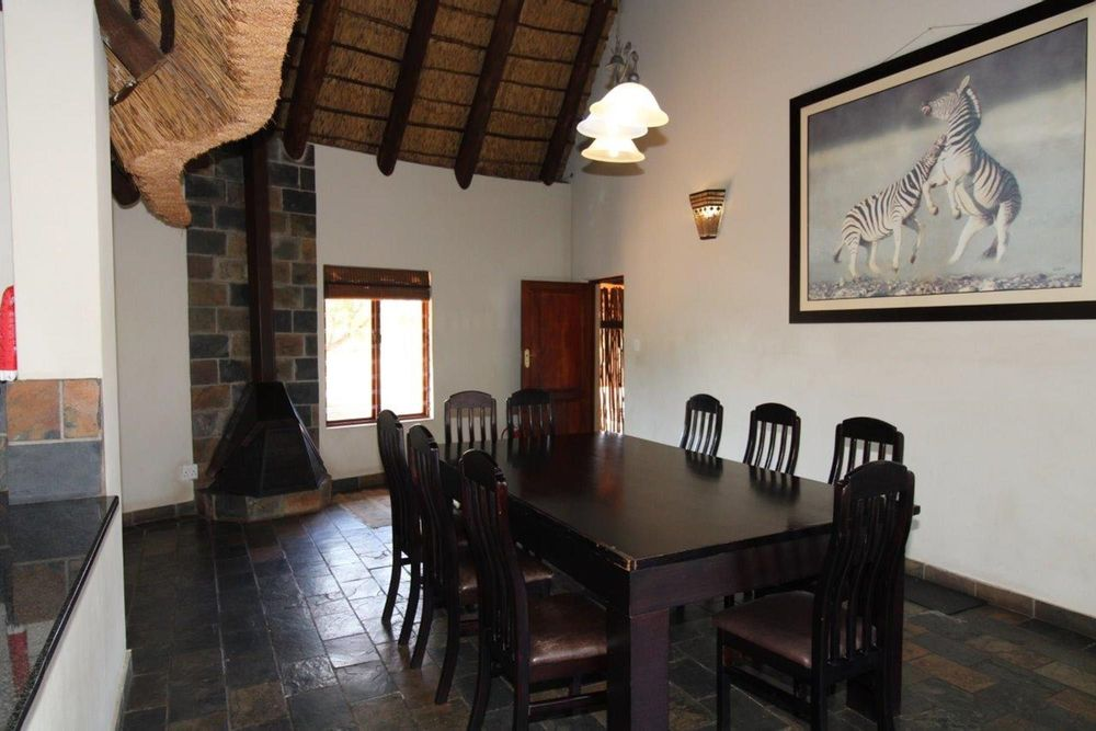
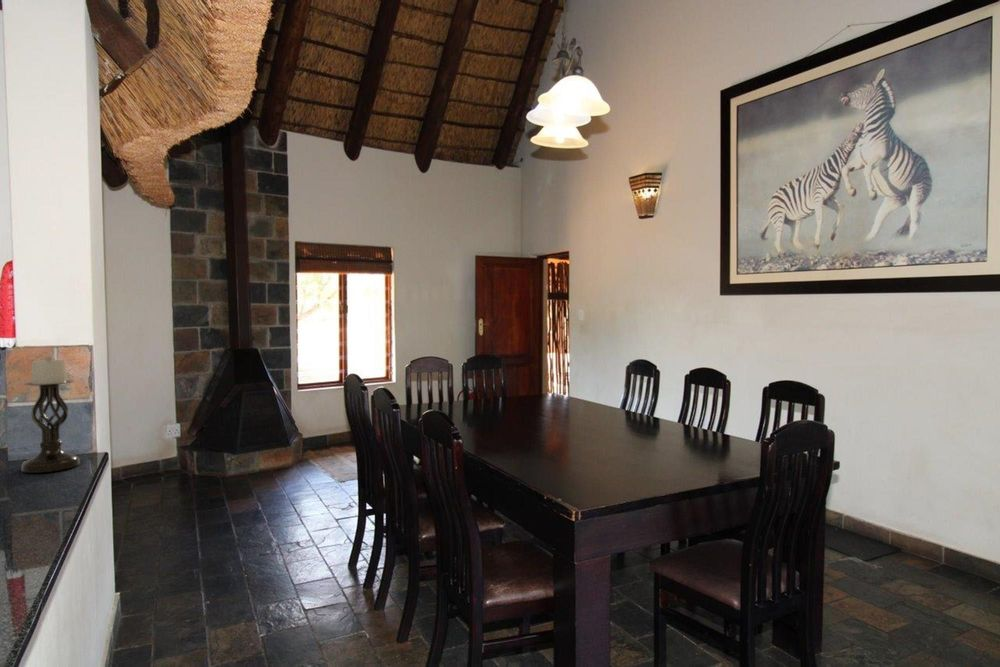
+ candle holder [20,356,81,474]
